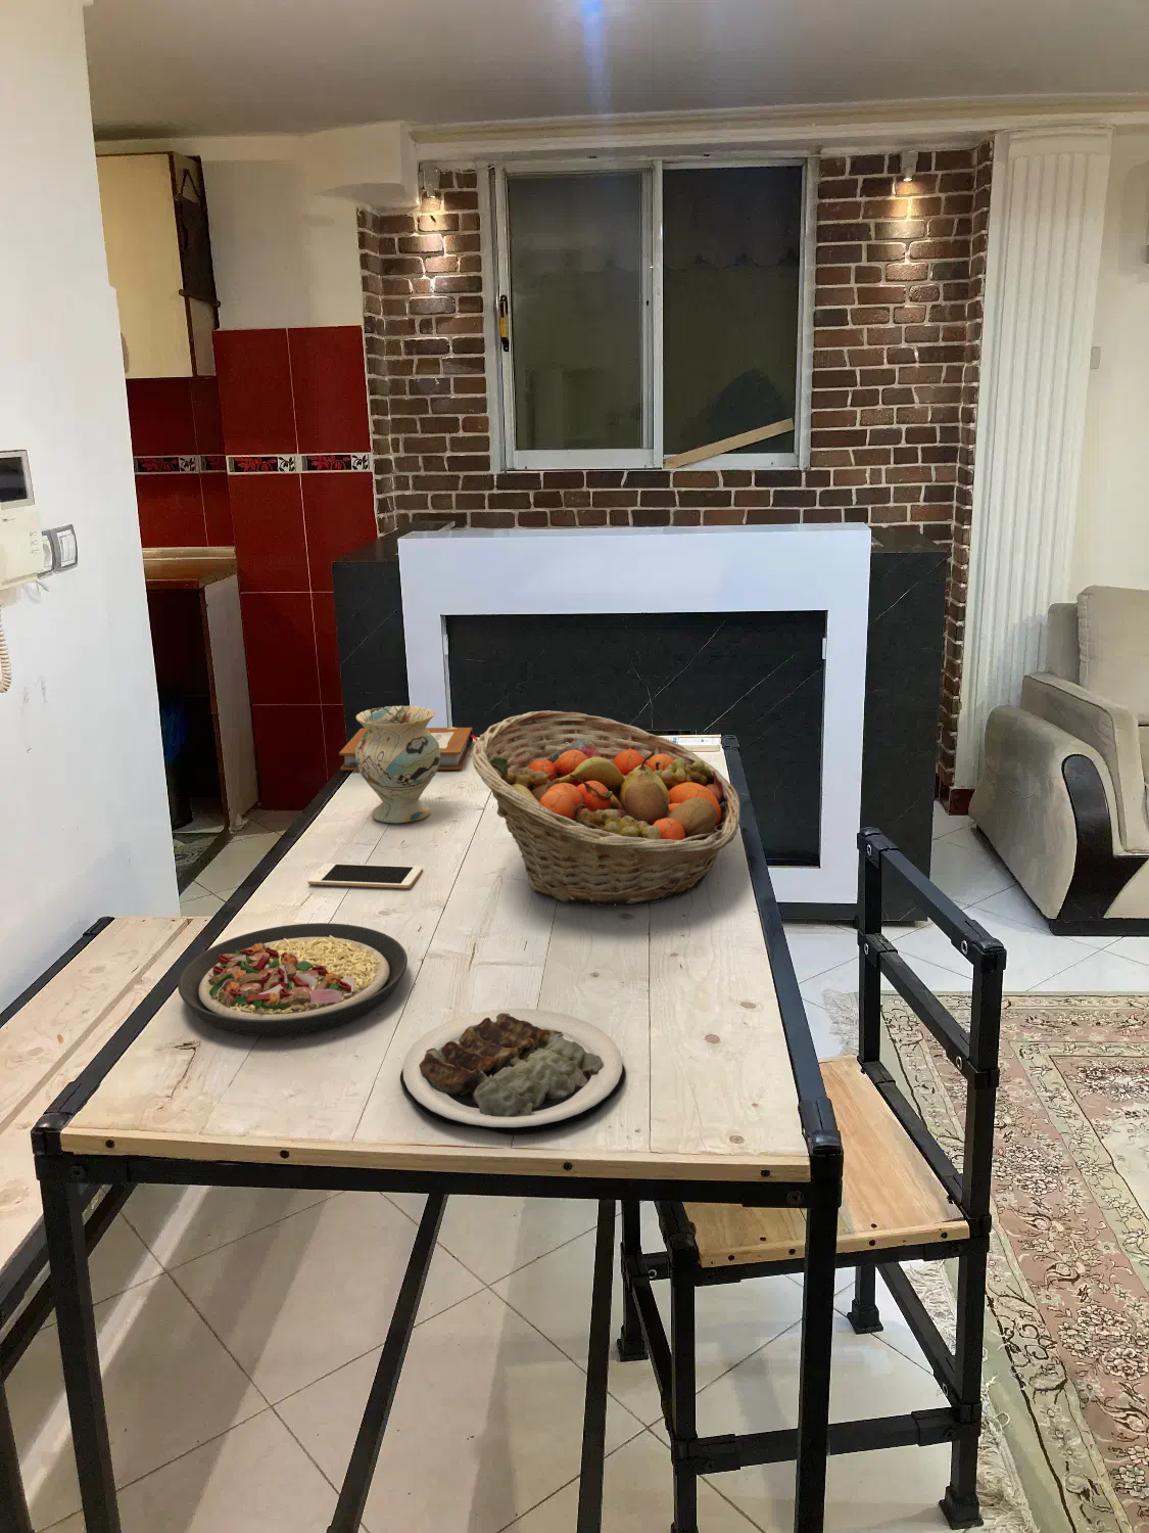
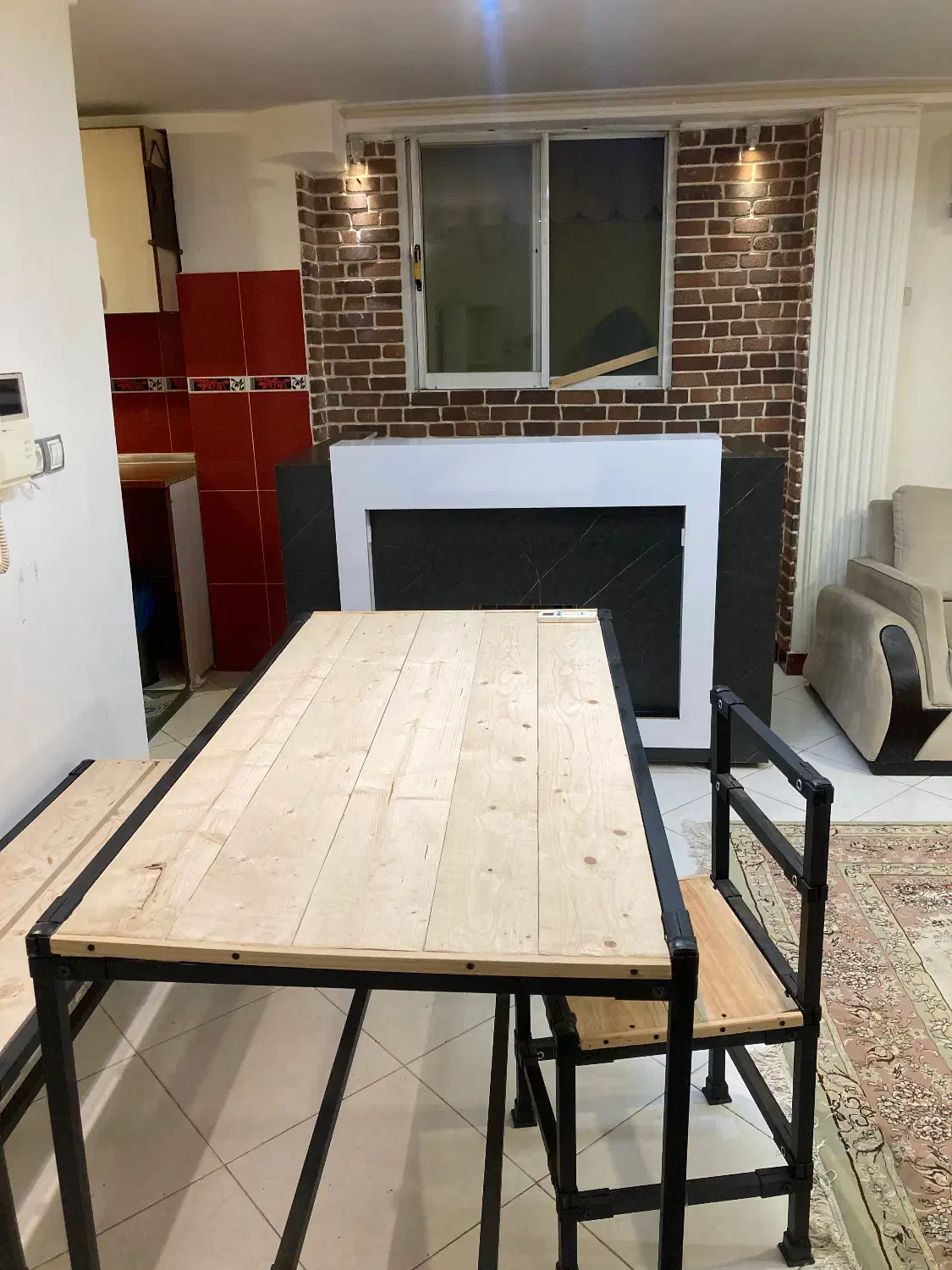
- notebook [338,727,479,770]
- vase [355,705,441,823]
- fruit basket [471,710,741,908]
- cell phone [307,863,424,890]
- plate [176,922,408,1037]
- plate [399,1008,626,1136]
